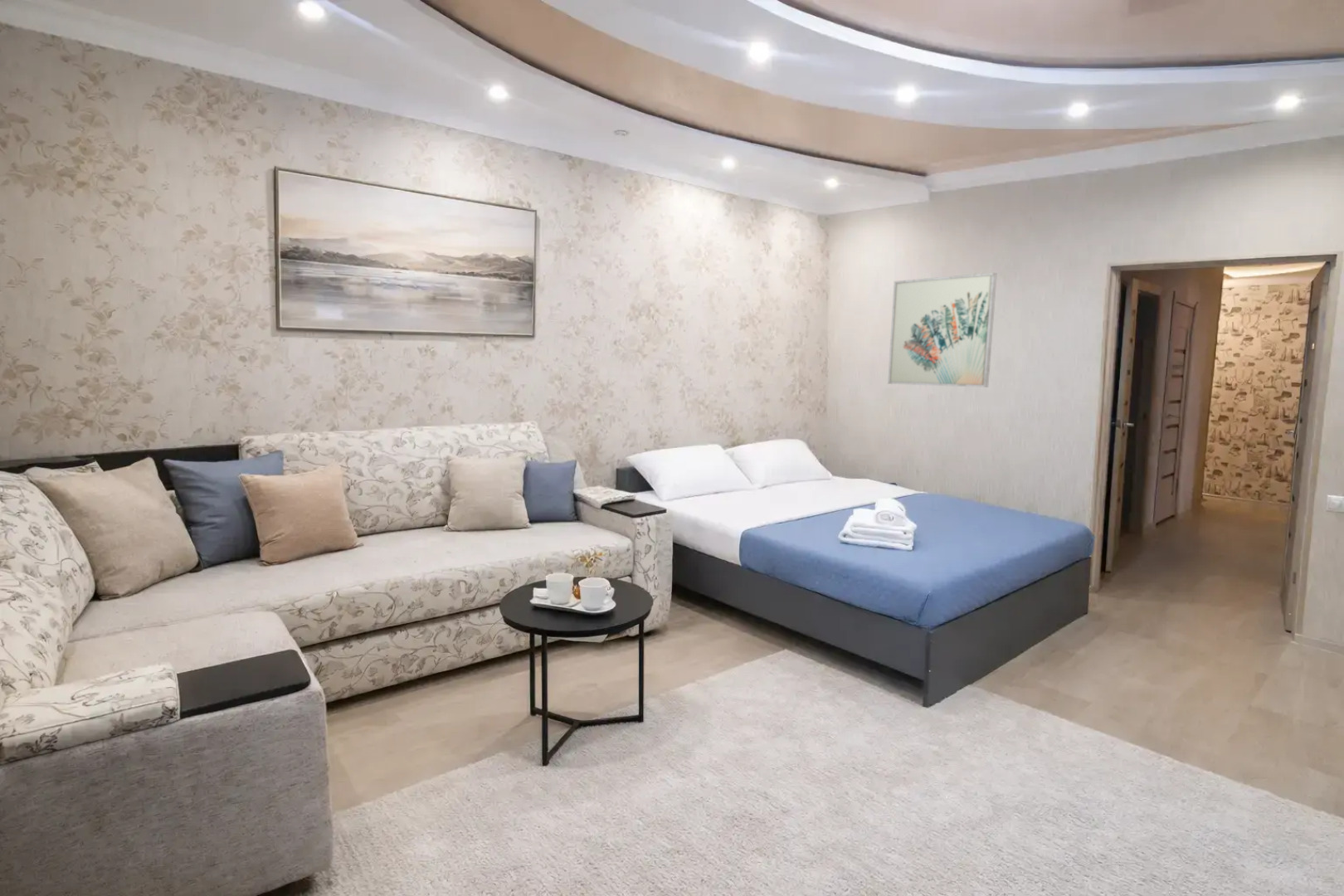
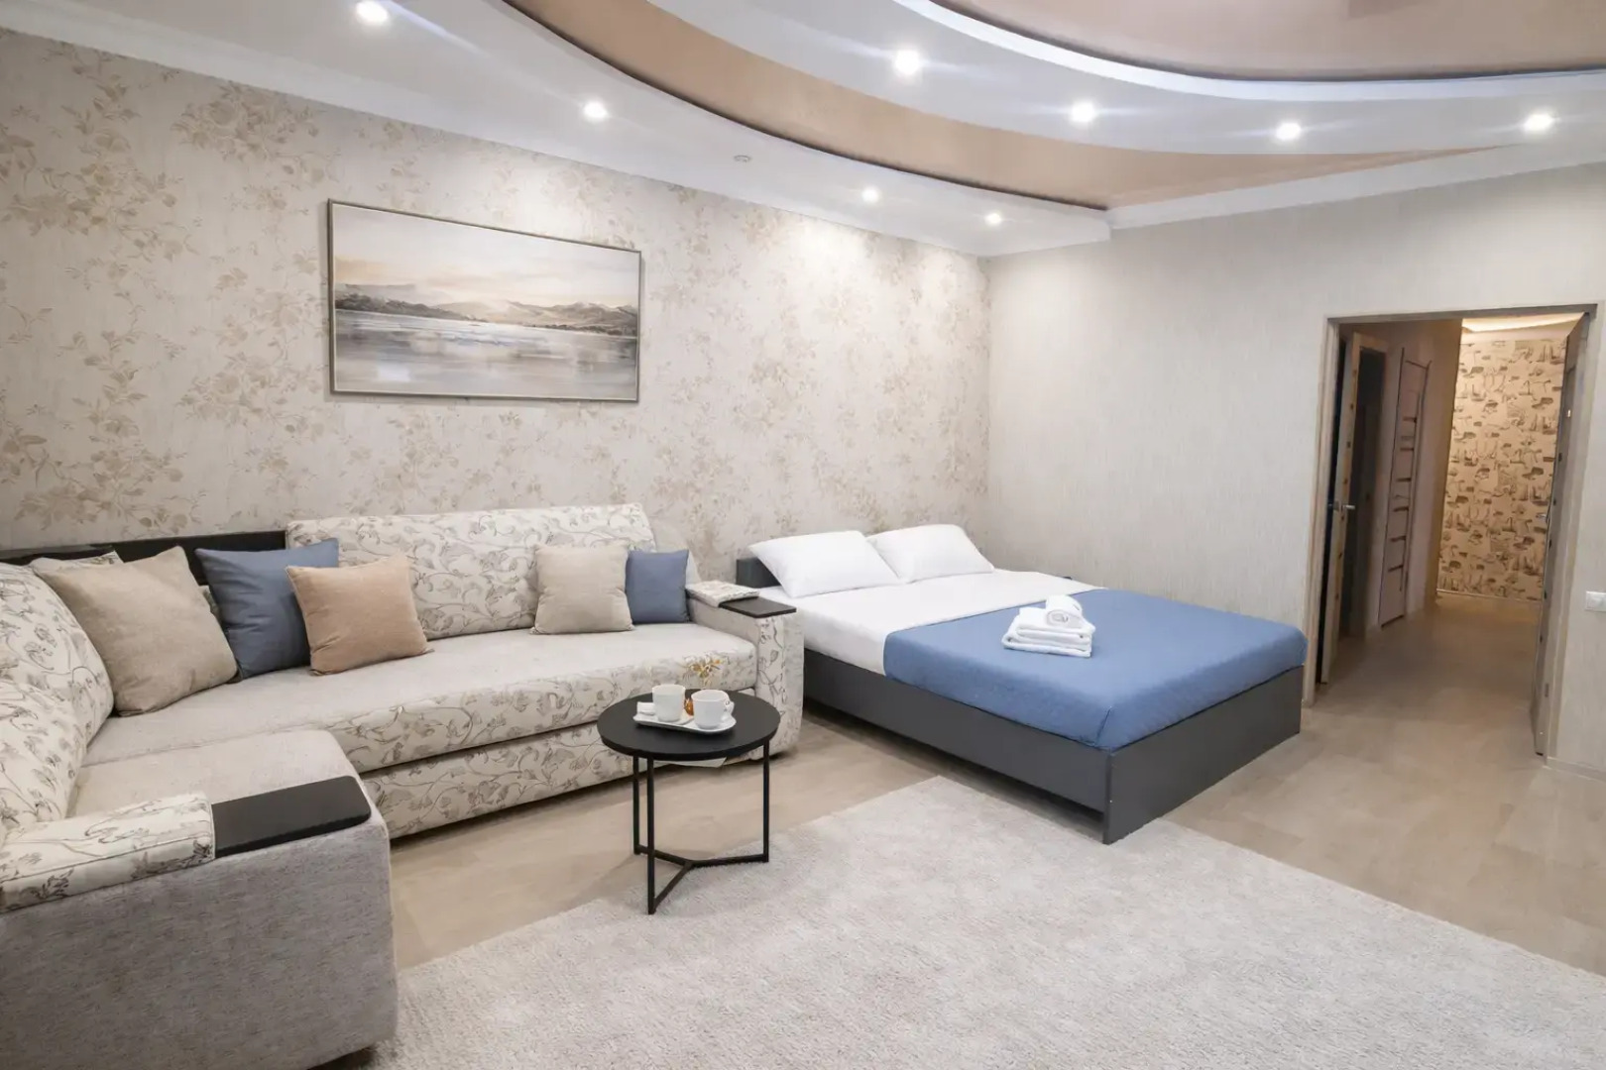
- wall art [887,272,998,388]
